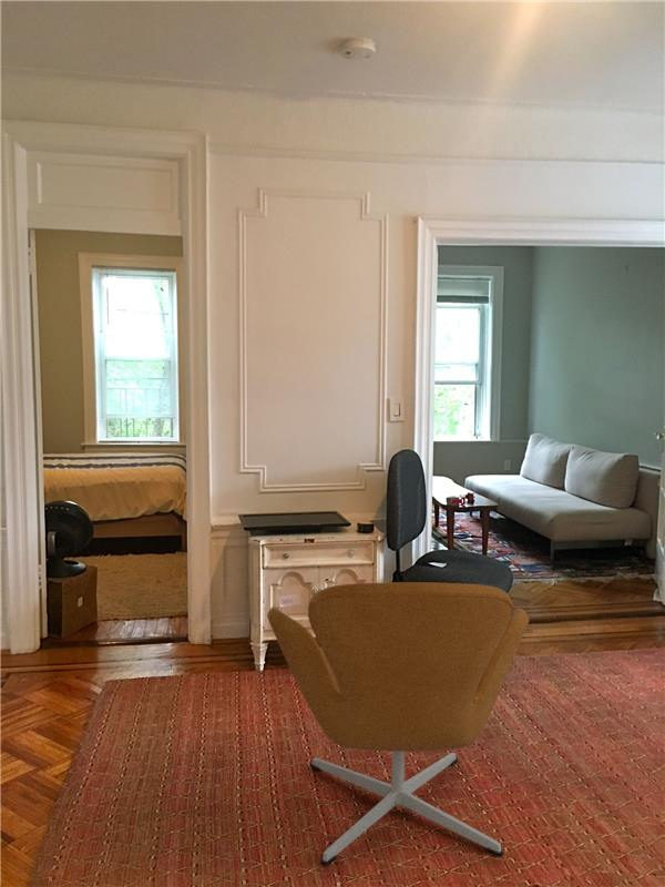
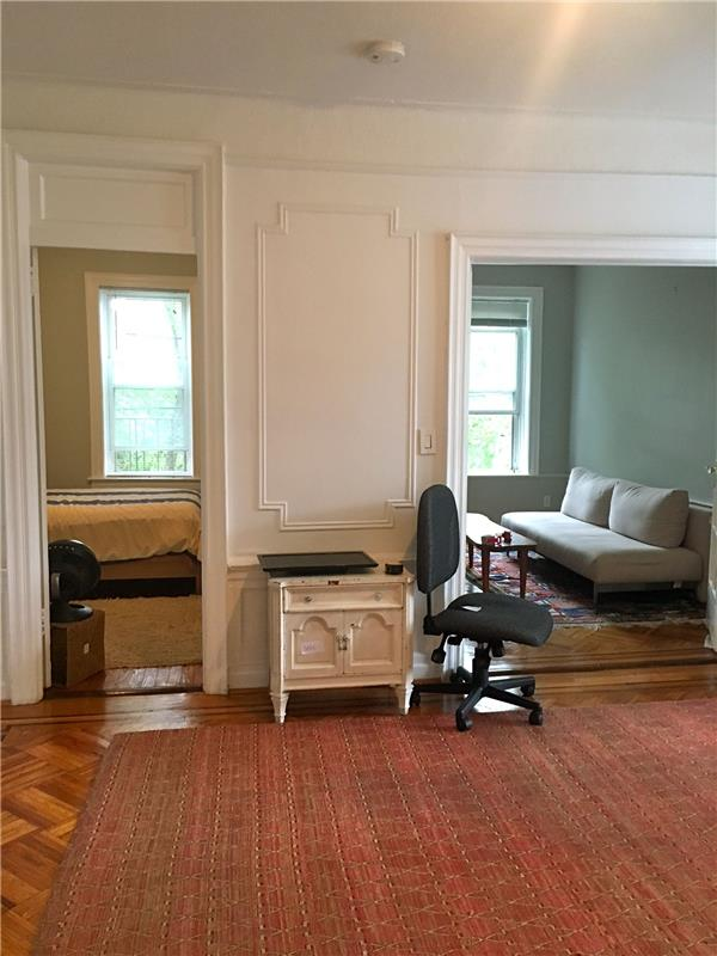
- armchair [266,581,531,867]
